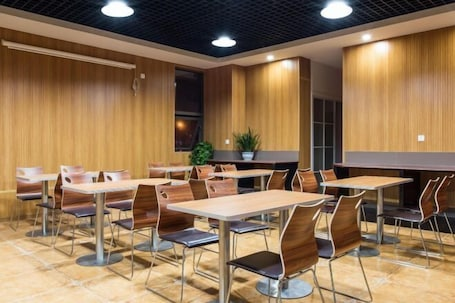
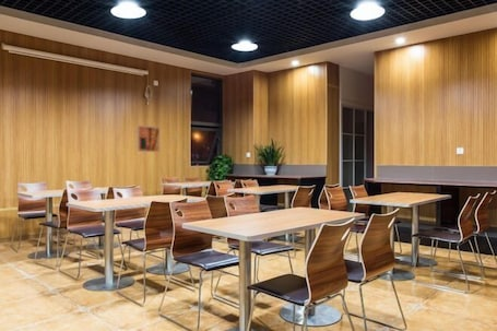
+ wall art [135,125,161,153]
